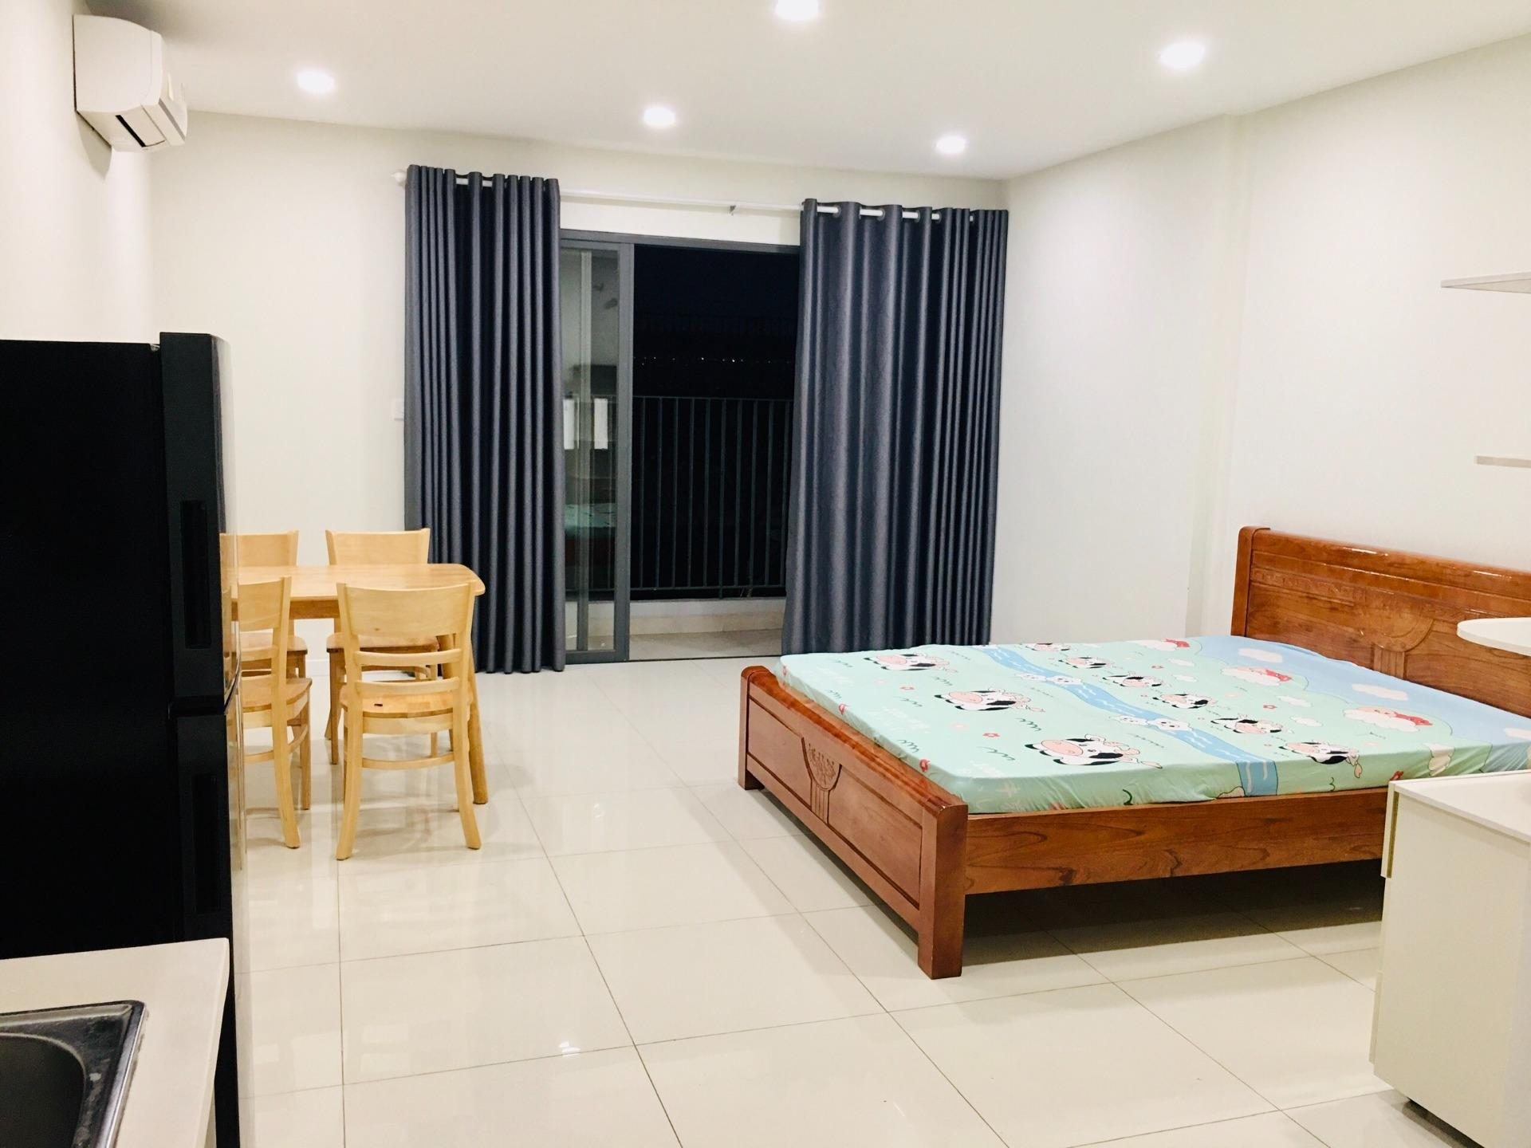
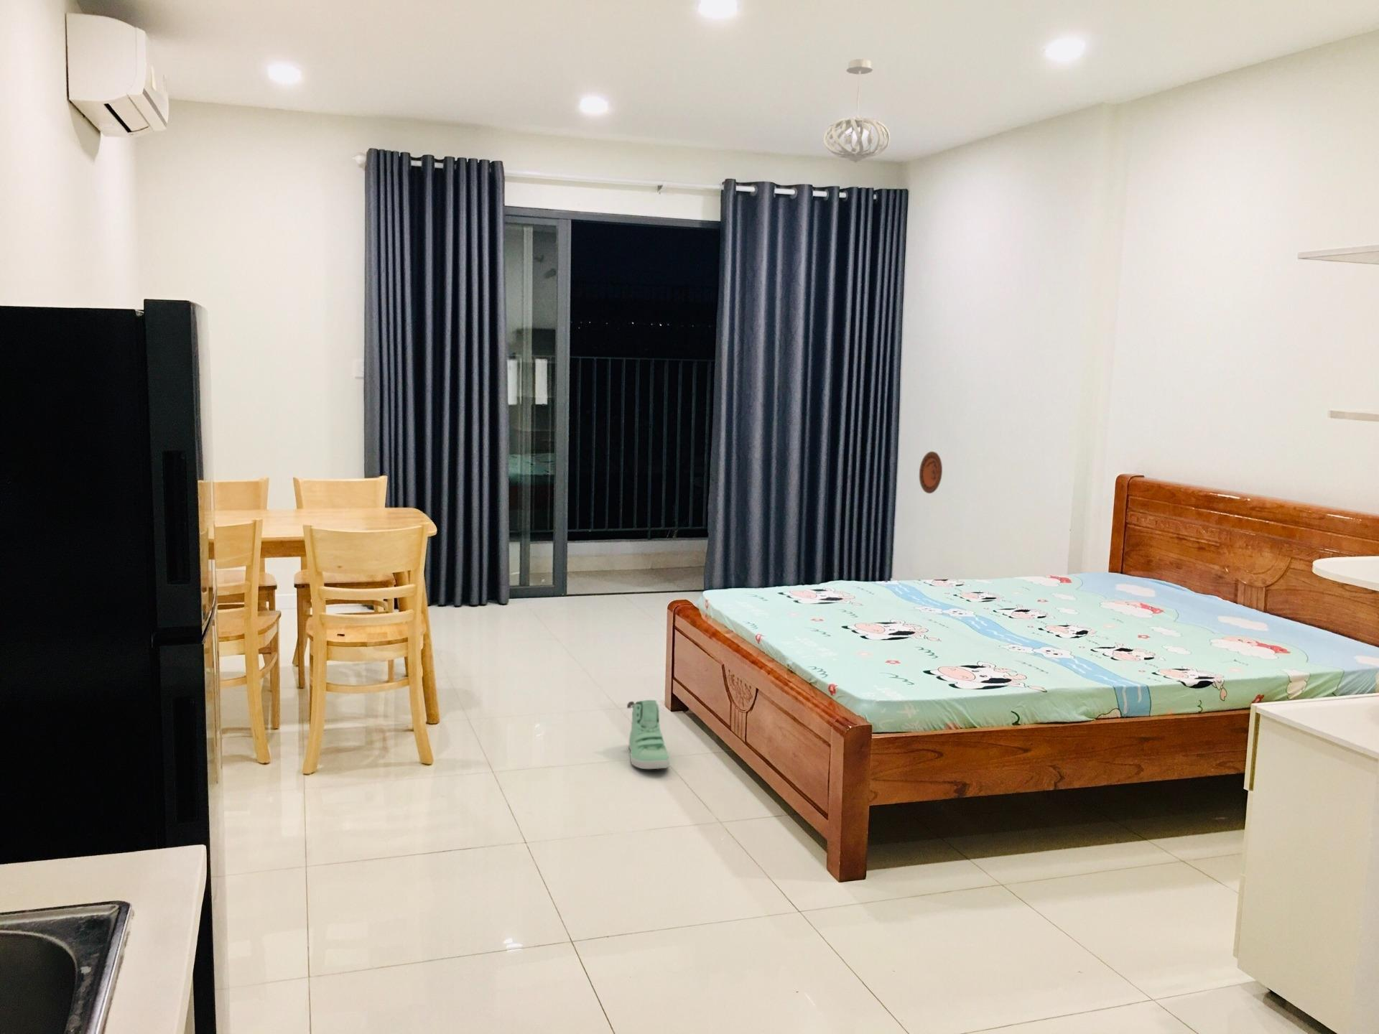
+ sneaker [627,699,670,770]
+ pendant light [823,59,890,164]
+ decorative plate [919,451,942,494]
